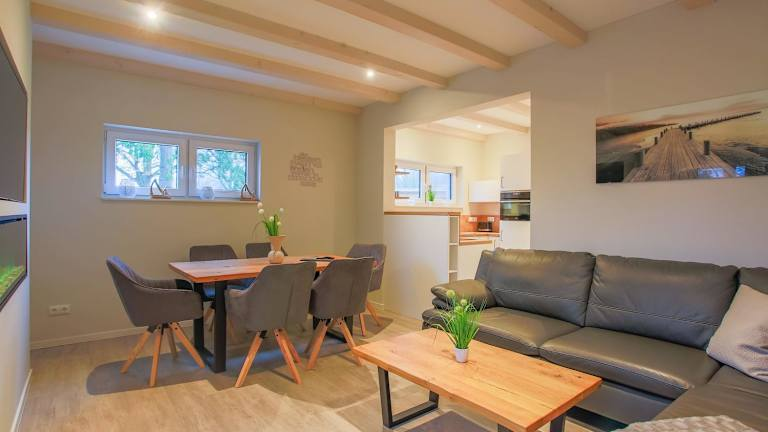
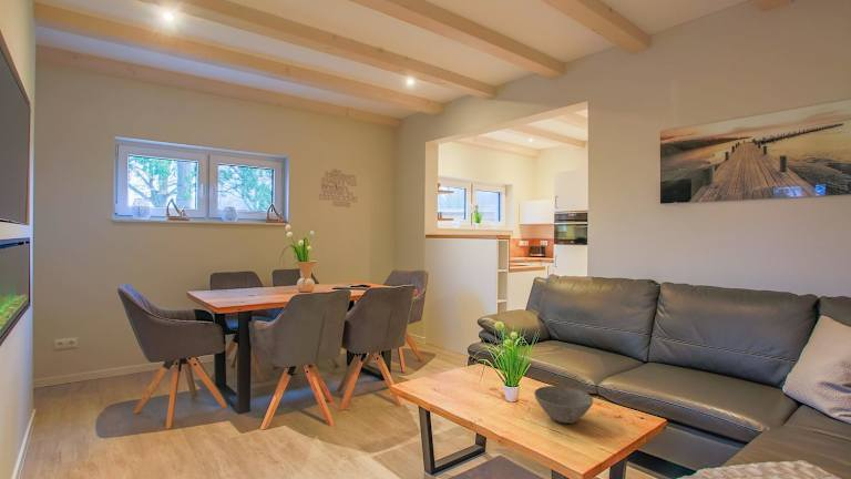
+ bowl [533,385,594,425]
